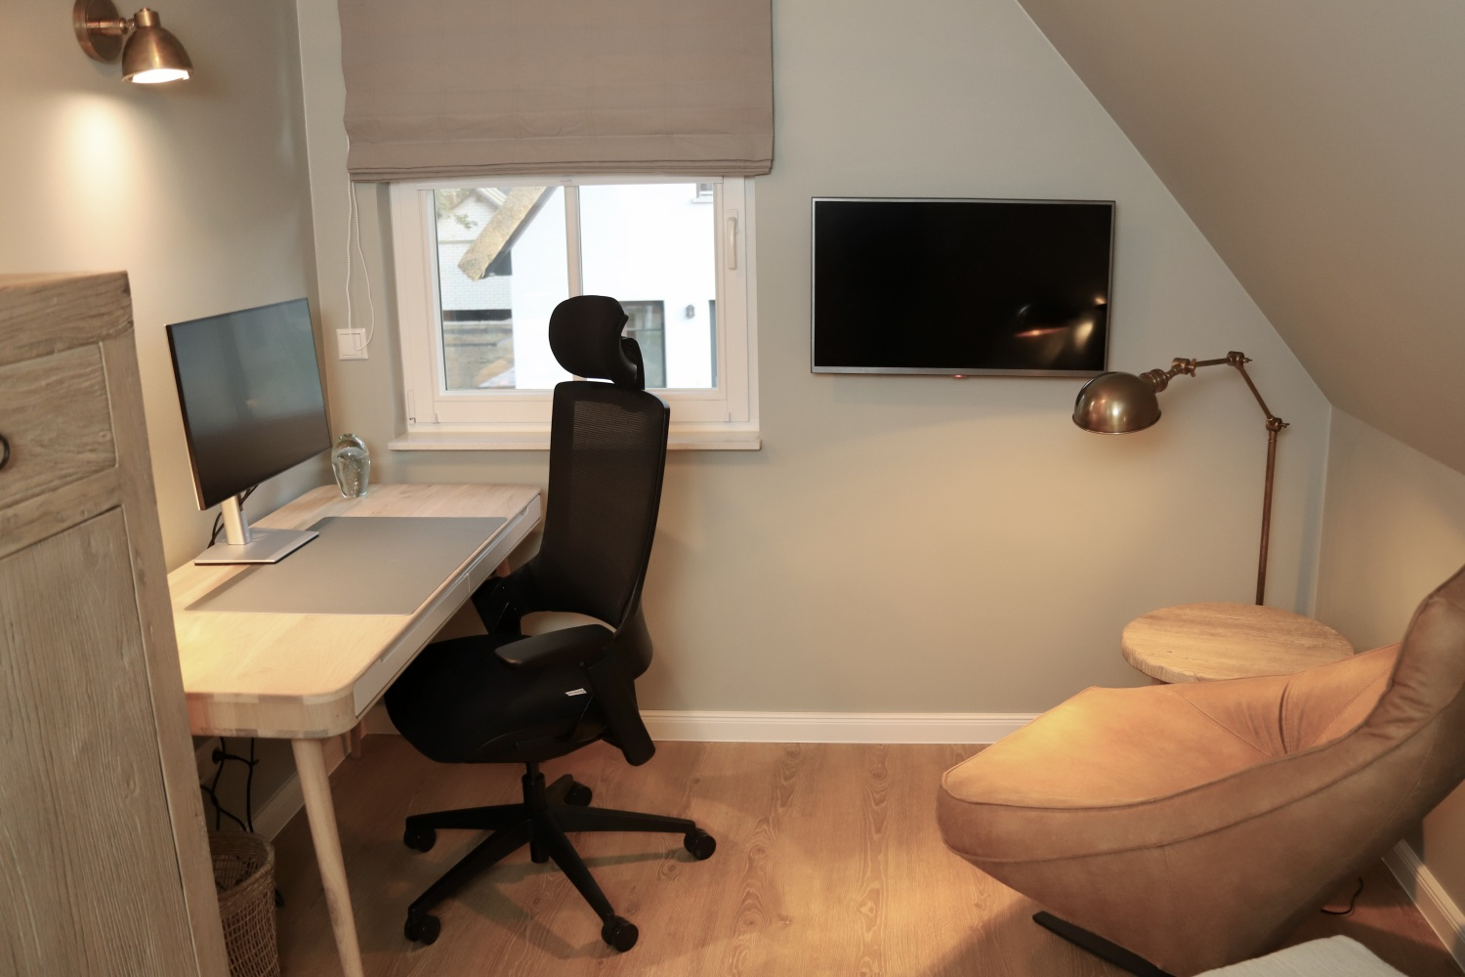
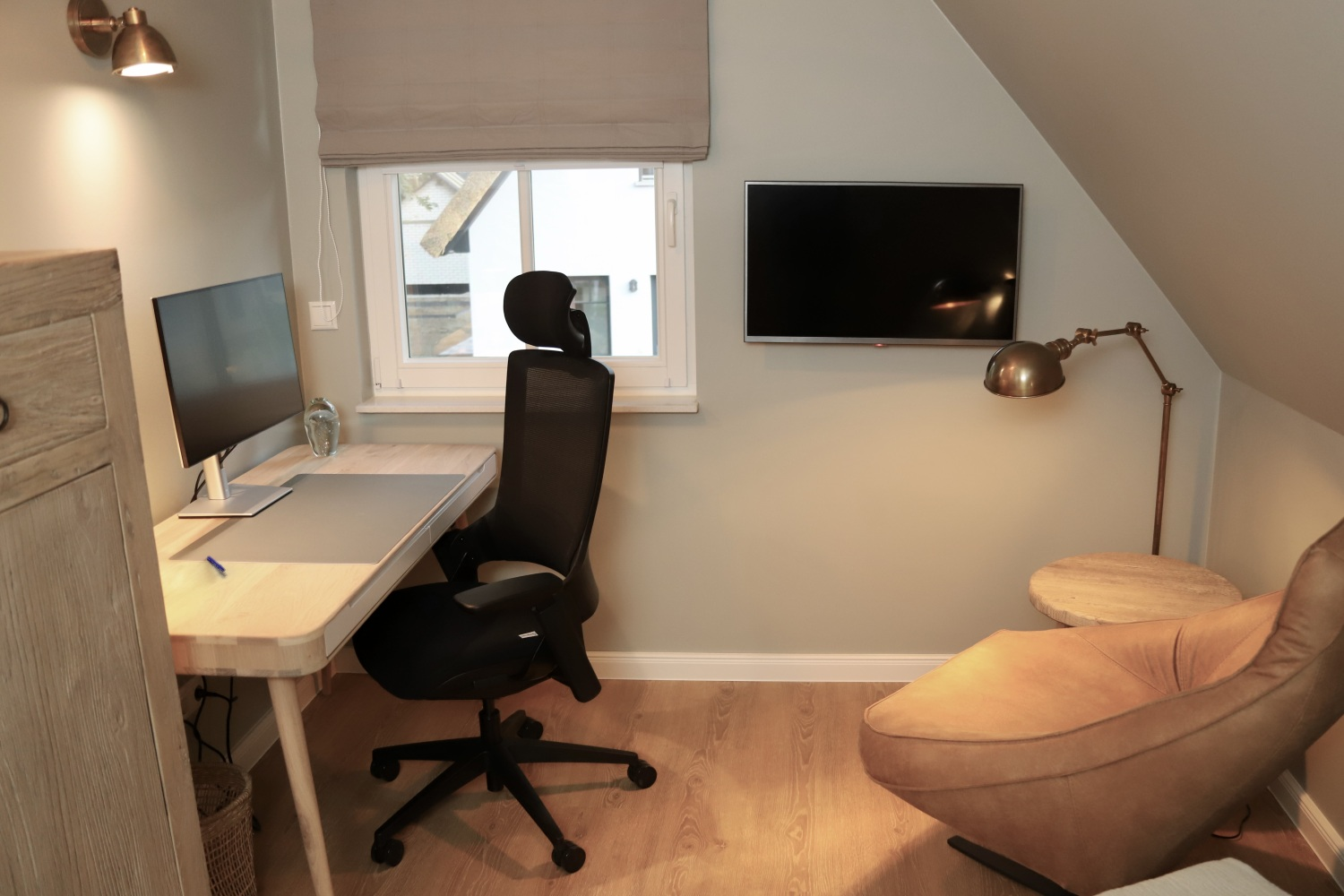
+ pen [206,556,226,573]
